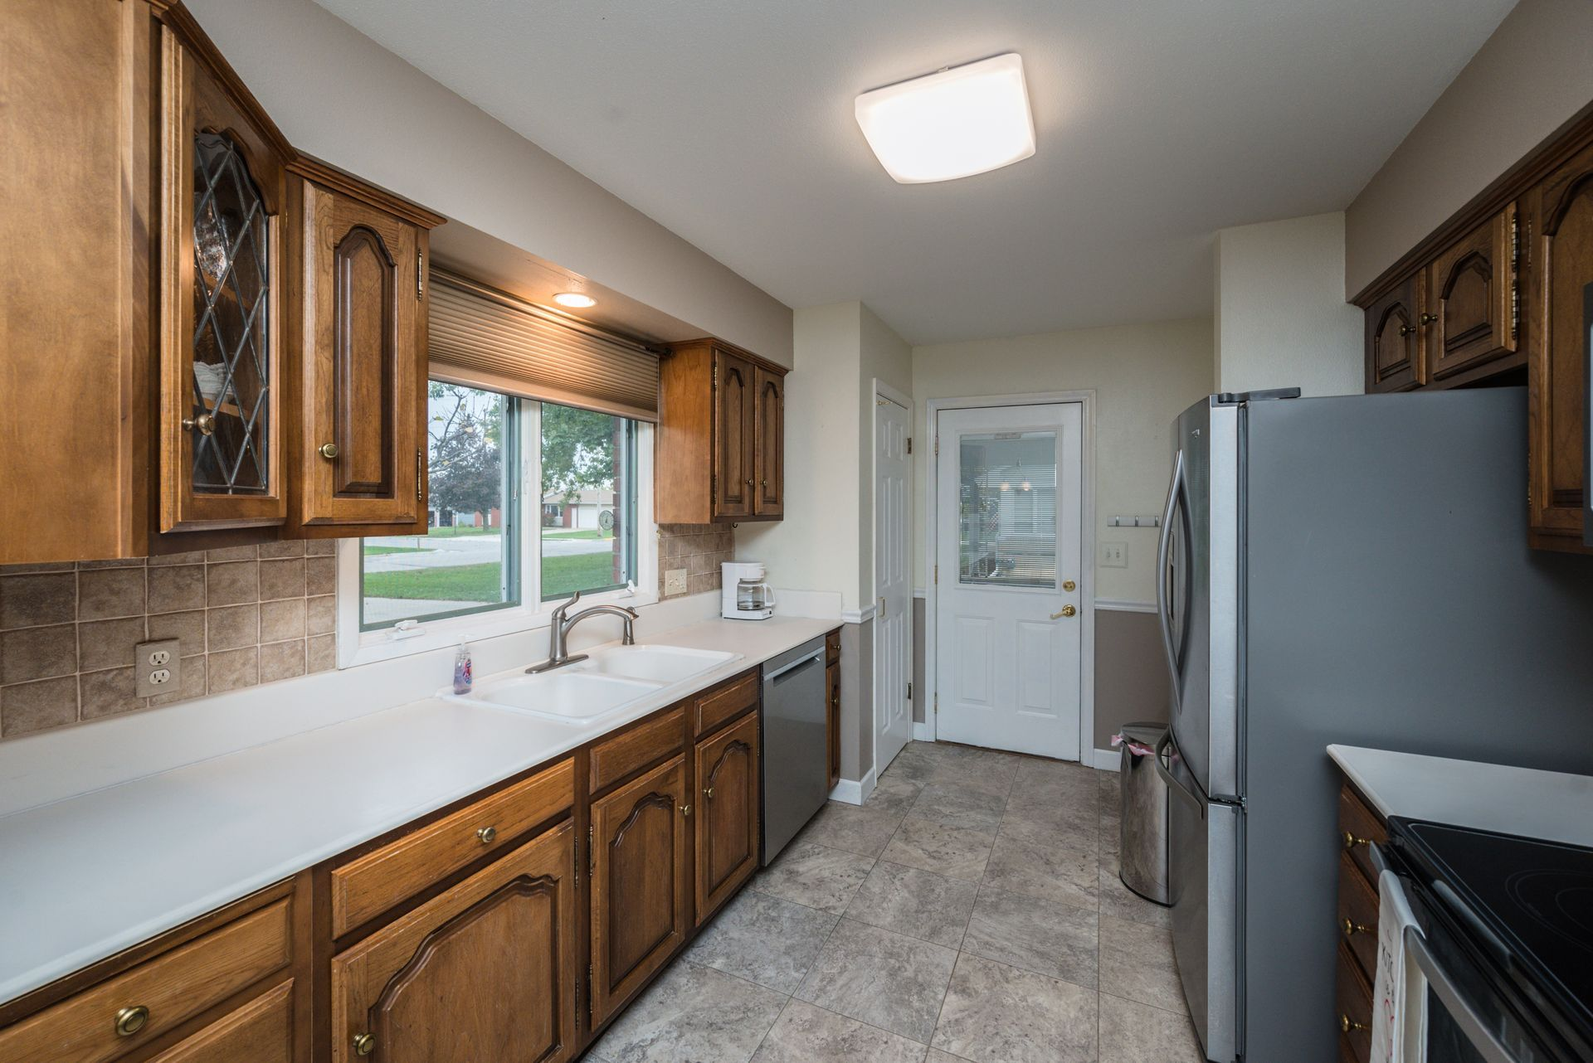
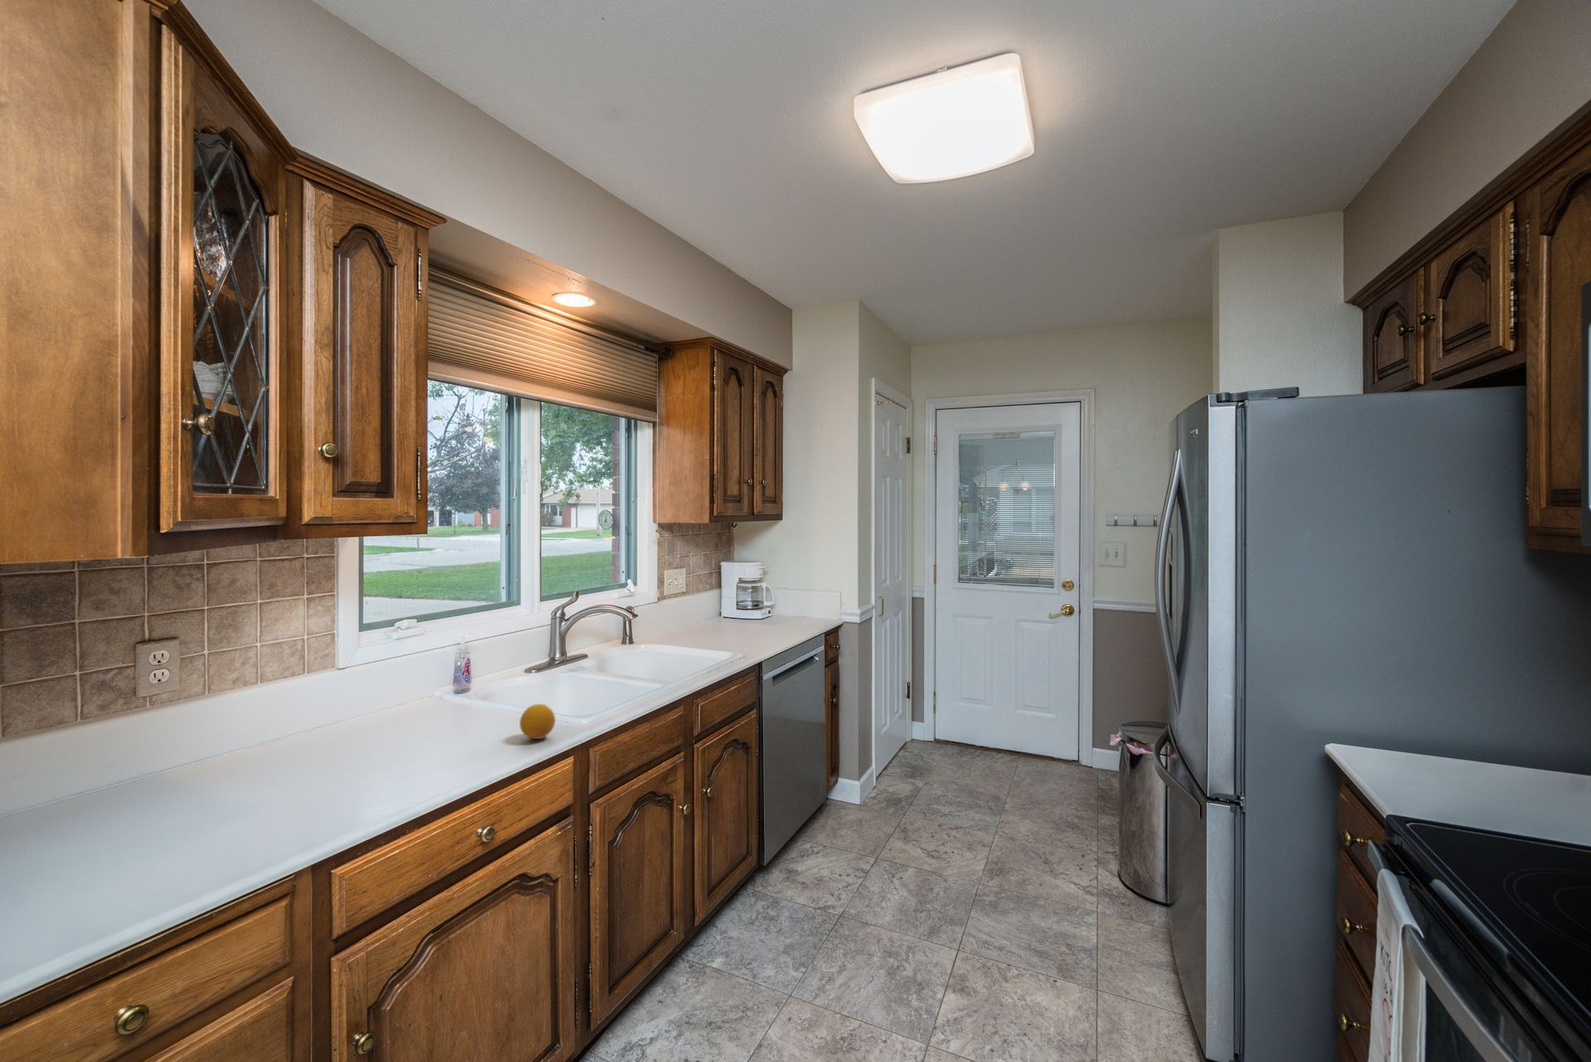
+ fruit [519,703,556,740]
